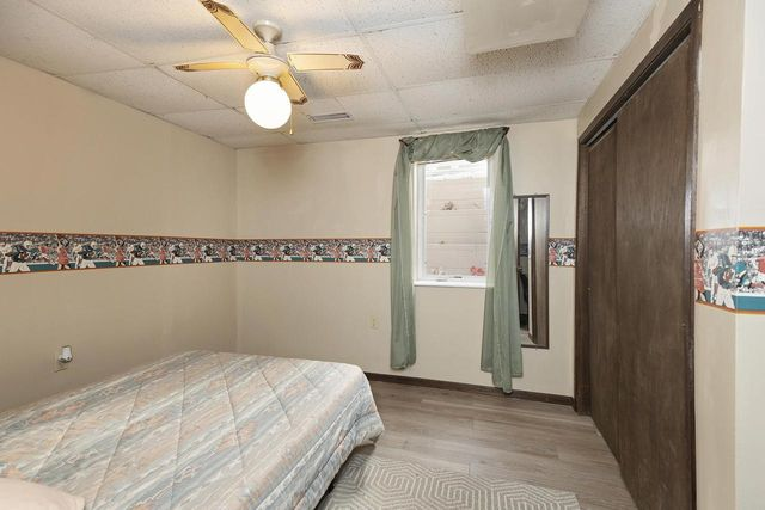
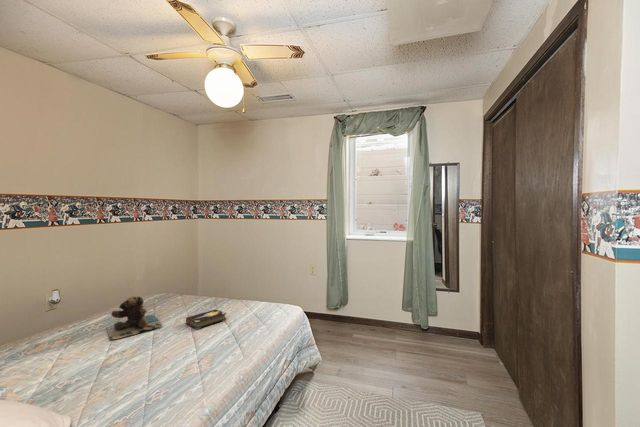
+ teddy bear [106,295,164,340]
+ hardback book [184,308,227,330]
